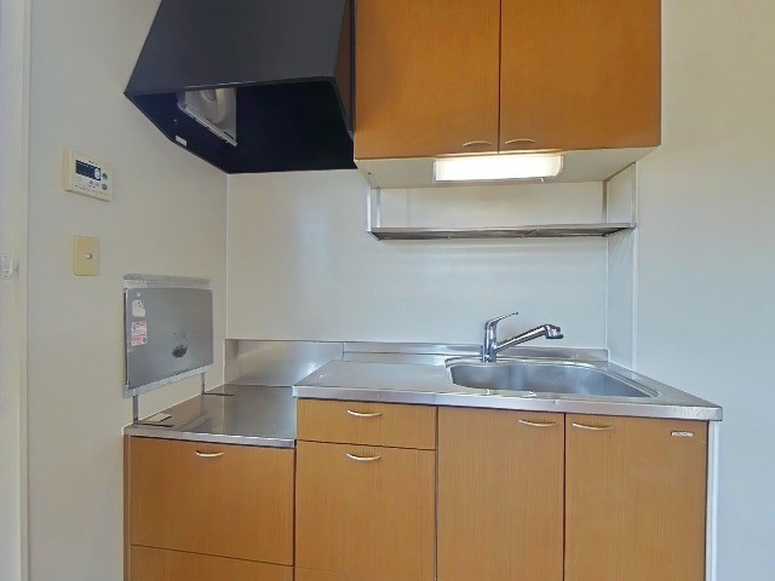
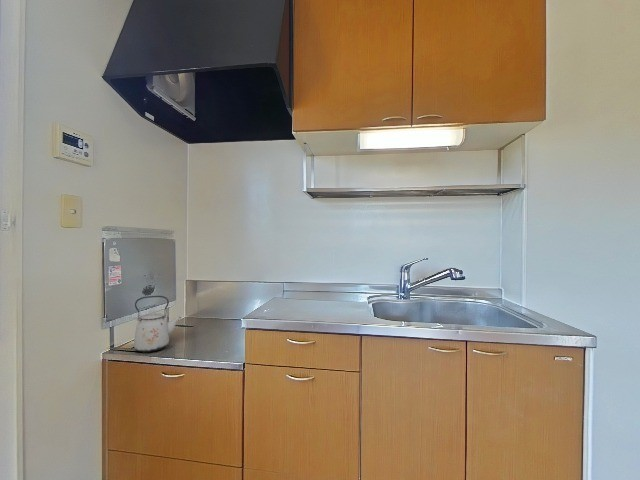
+ kettle [133,295,182,353]
